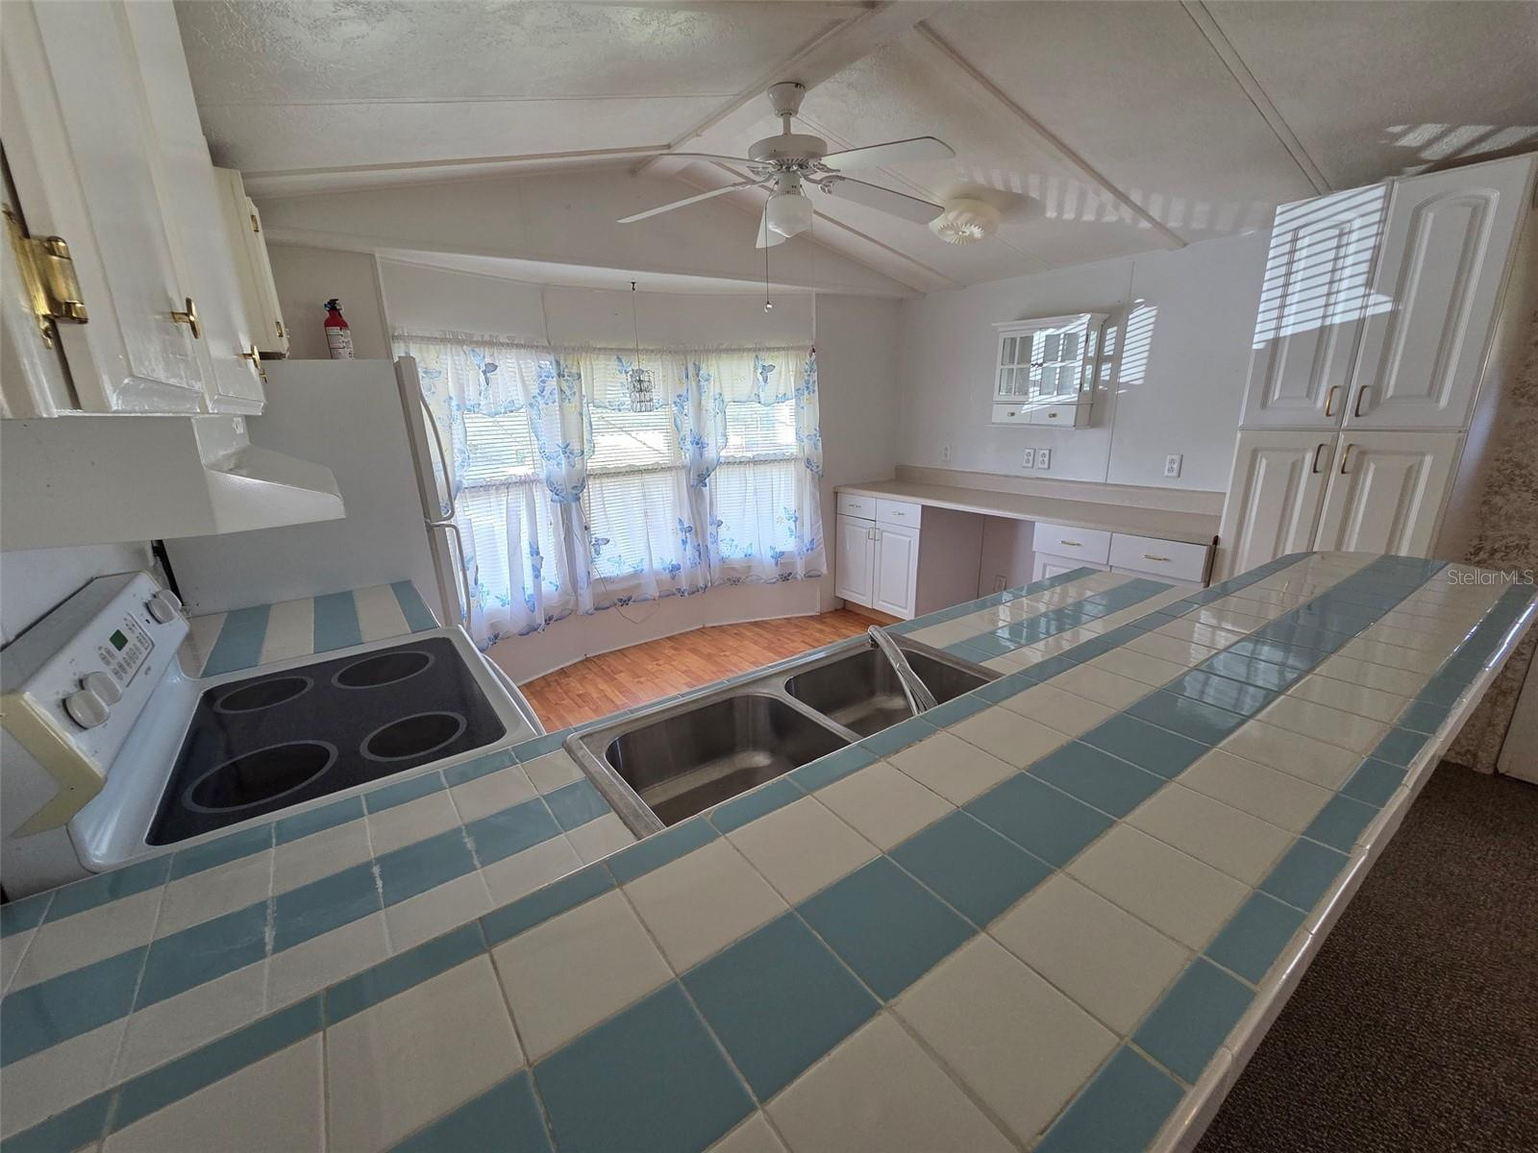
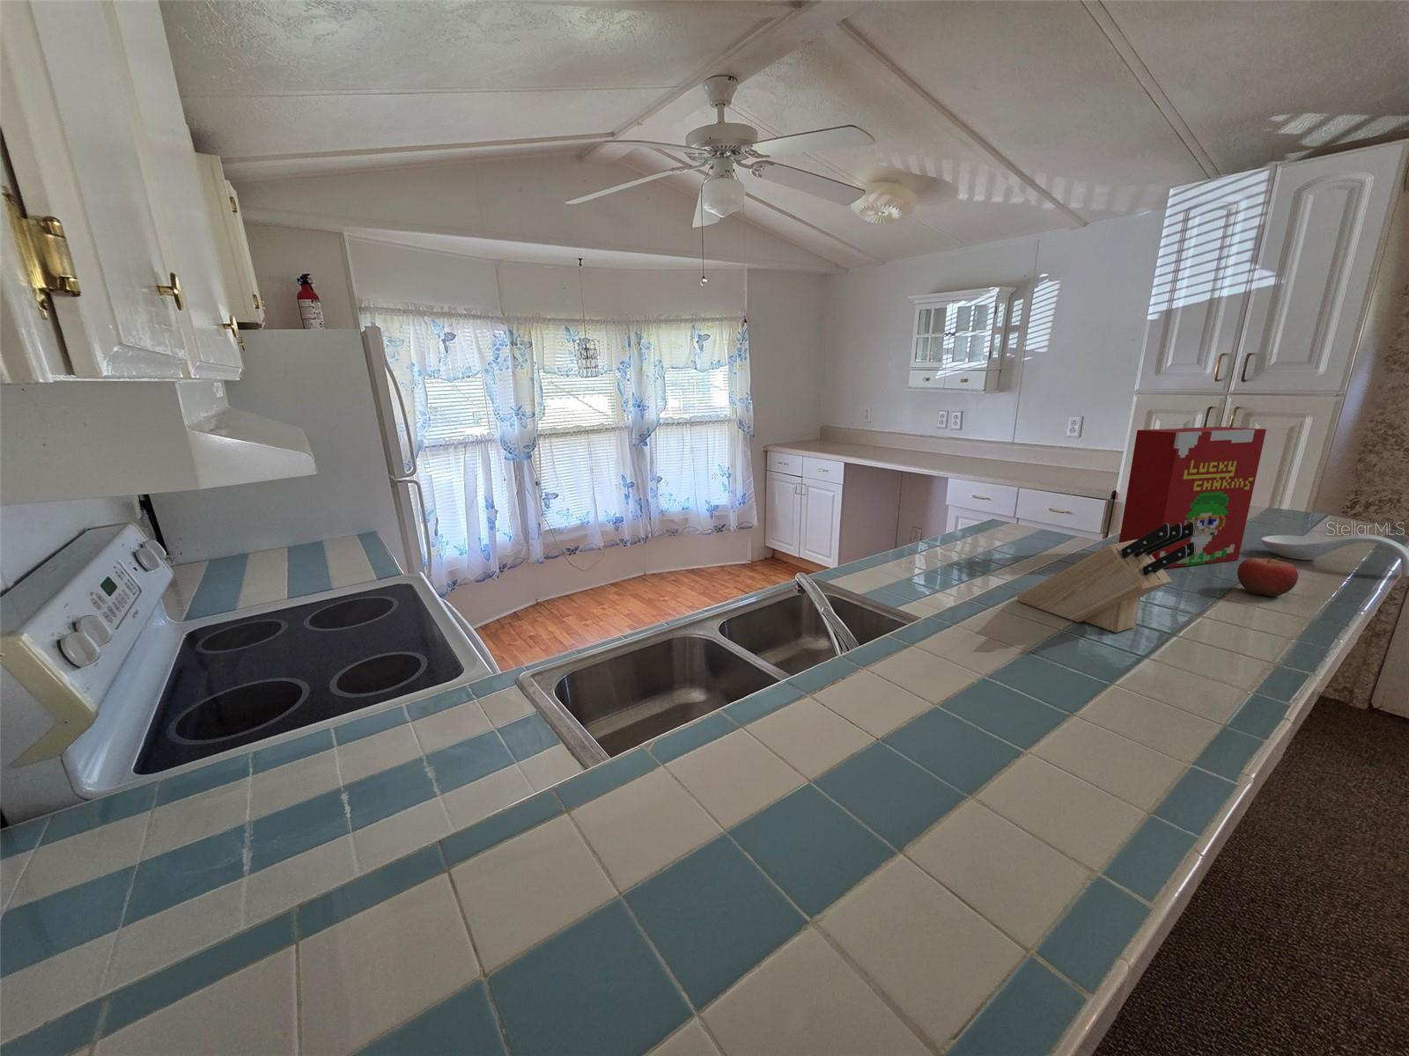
+ knife block [1016,521,1196,633]
+ fruit [1236,555,1299,598]
+ cereal box [1118,426,1267,568]
+ spoon rest [1260,535,1409,577]
